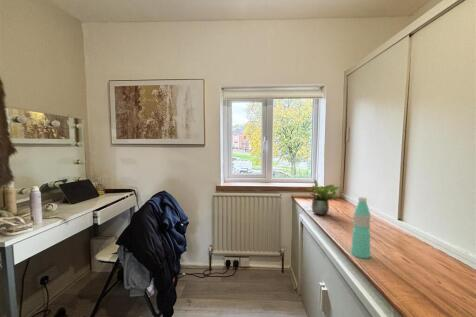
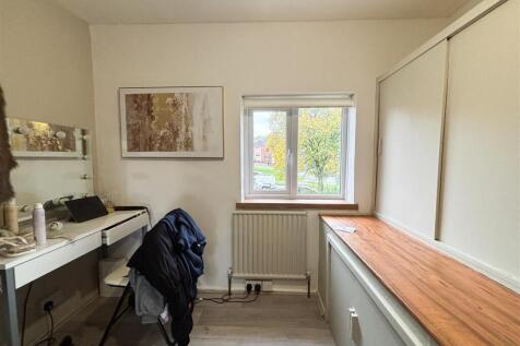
- water bottle [350,196,371,260]
- potted plant [306,179,341,216]
